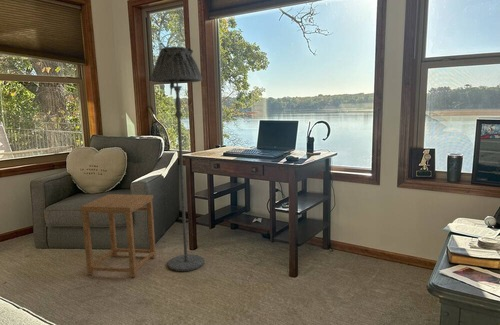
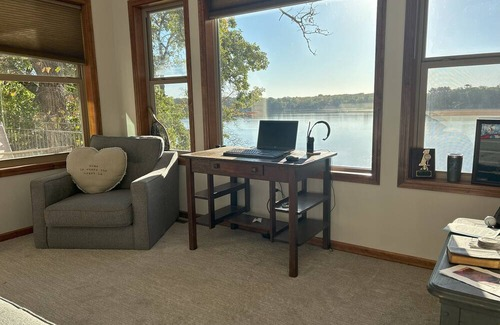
- side table [79,193,157,278]
- floor lamp [150,46,205,272]
